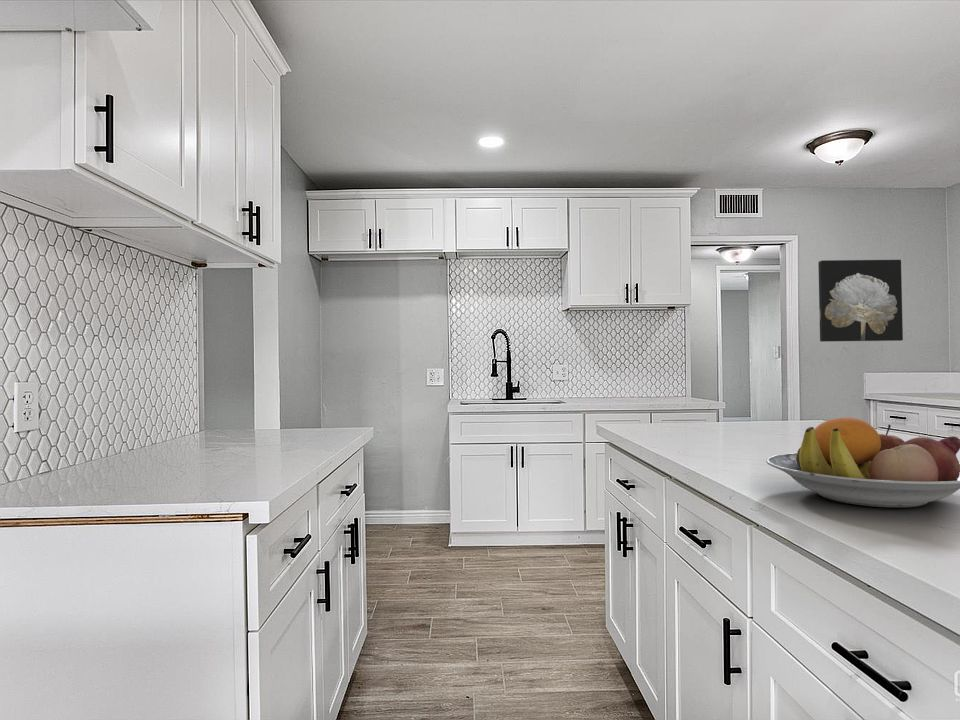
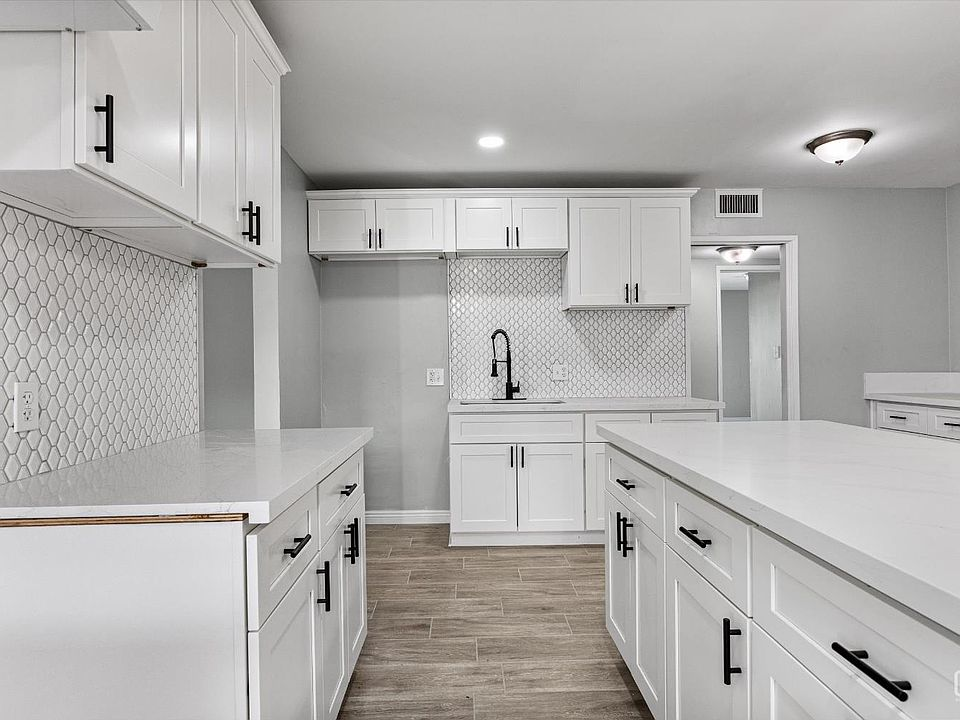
- fruit bowl [765,417,960,508]
- wall art [817,259,904,343]
